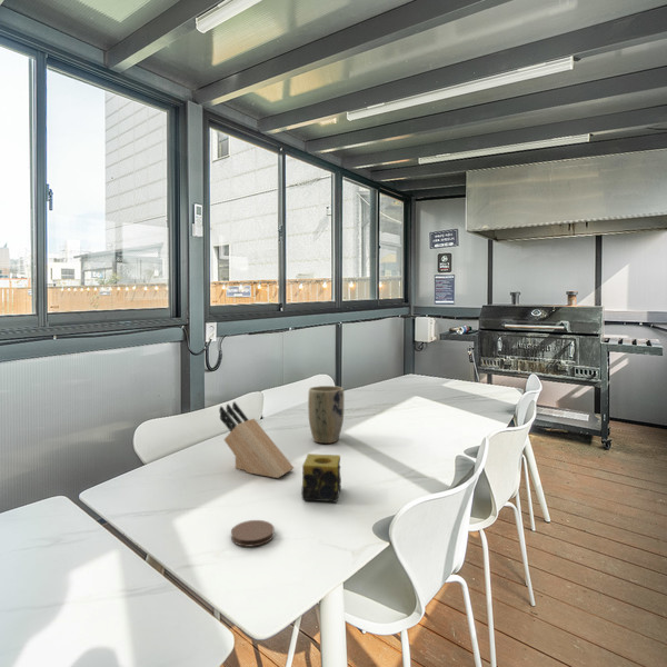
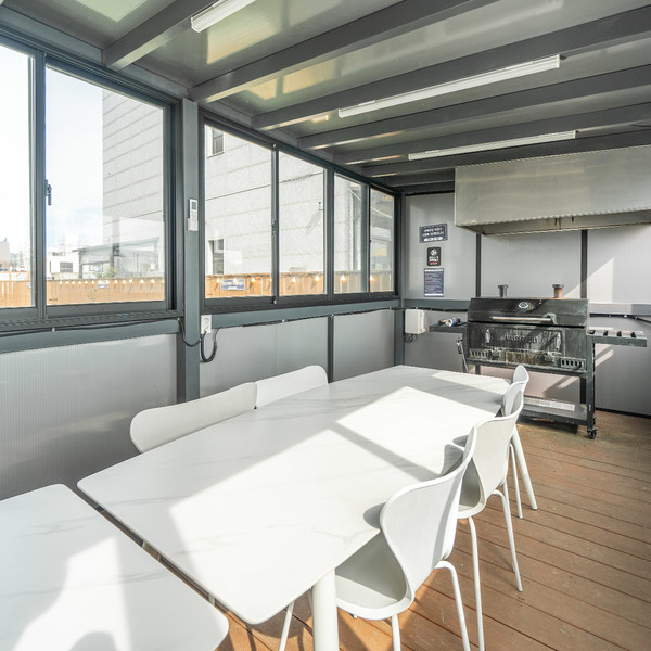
- knife block [218,401,295,479]
- plant pot [307,385,345,445]
- coaster [230,519,276,548]
- candle [300,452,342,502]
